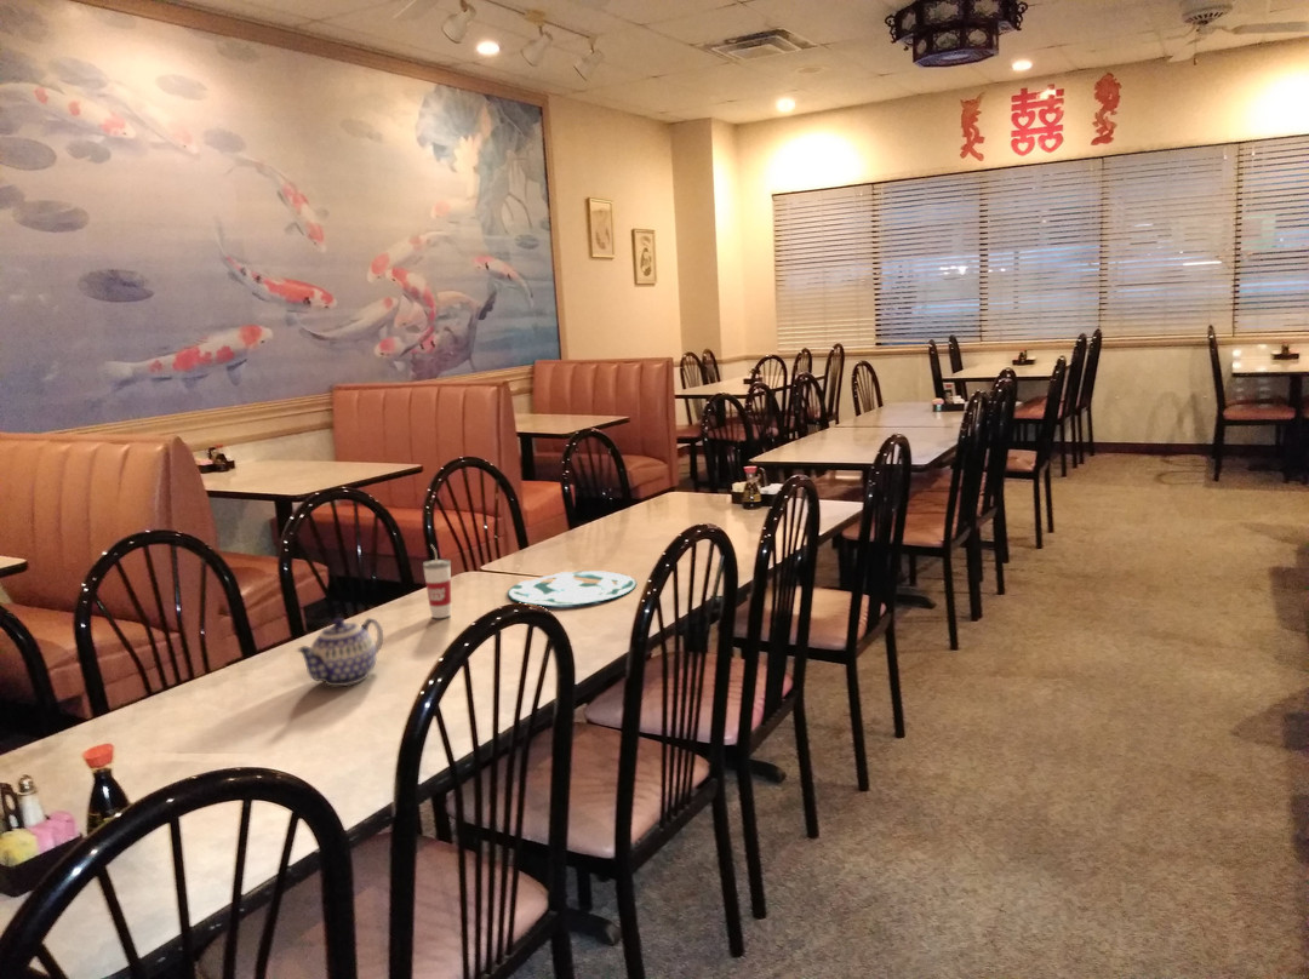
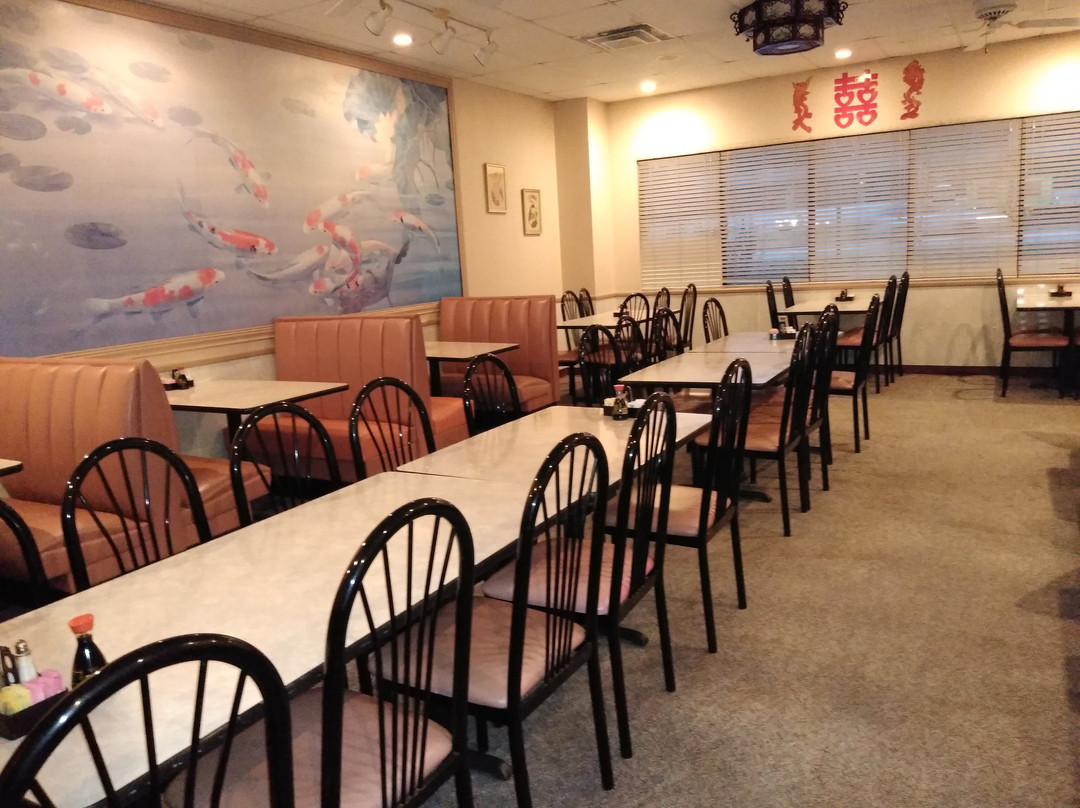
- teapot [296,617,384,687]
- cup [422,543,452,619]
- plate [507,569,638,607]
